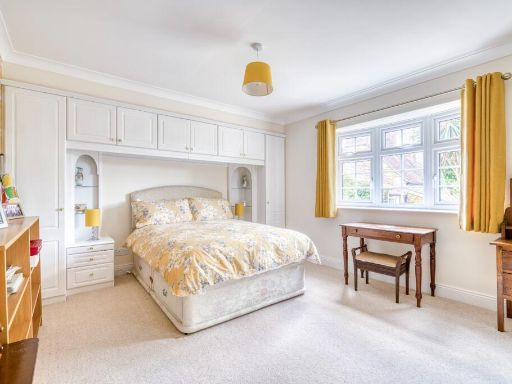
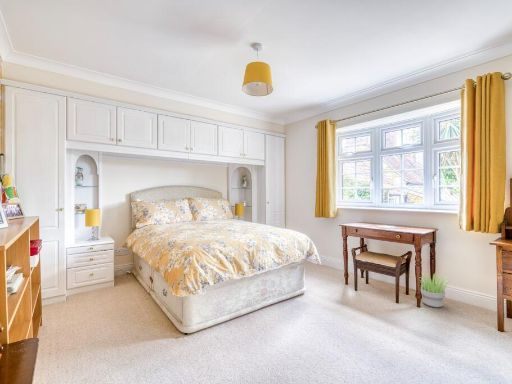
+ potted plant [420,270,451,308]
